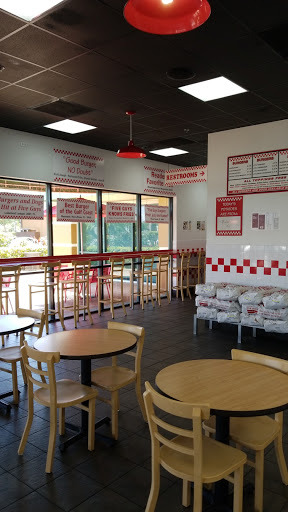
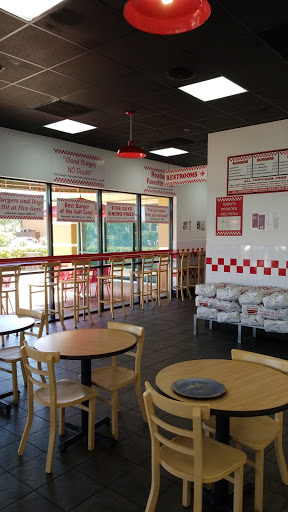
+ plate [170,376,227,399]
